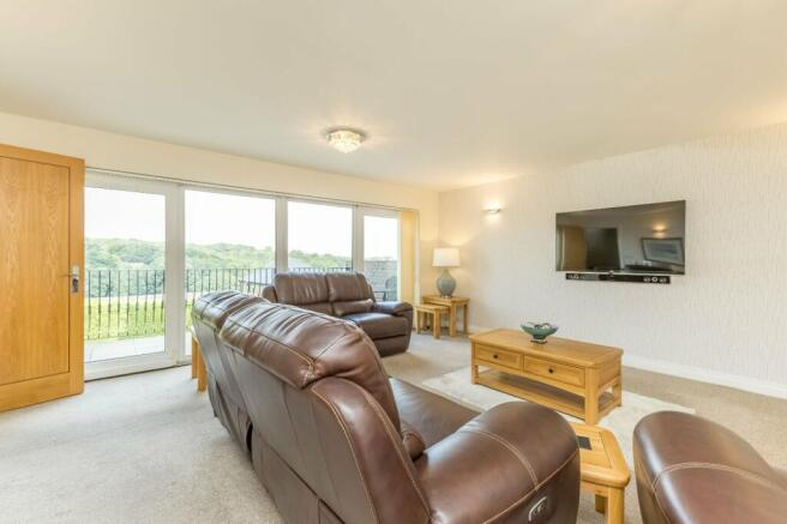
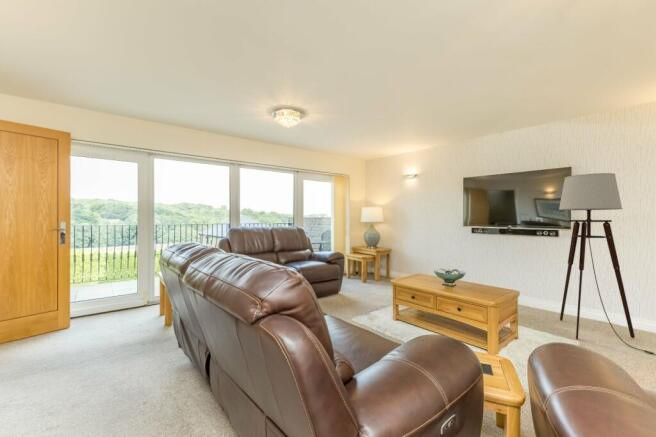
+ floor lamp [558,172,656,356]
